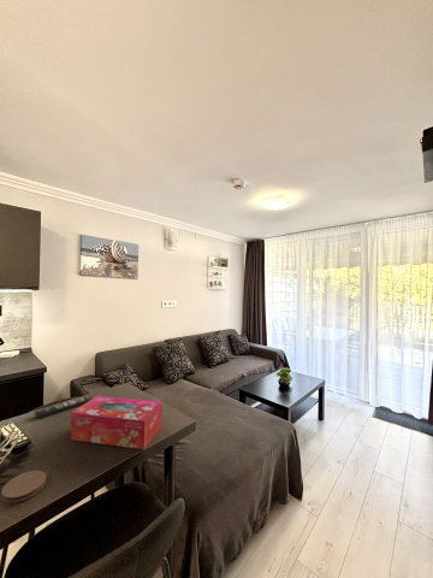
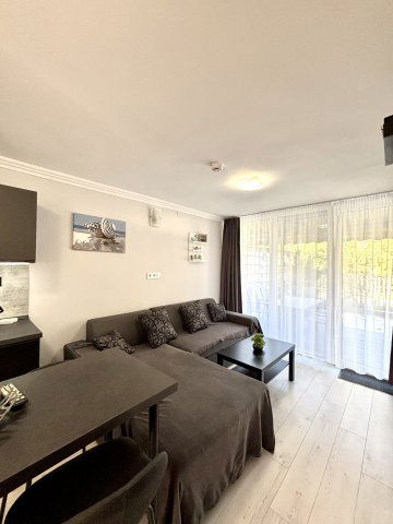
- remote control [32,395,94,419]
- tissue box [70,395,164,450]
- coaster [0,470,47,505]
